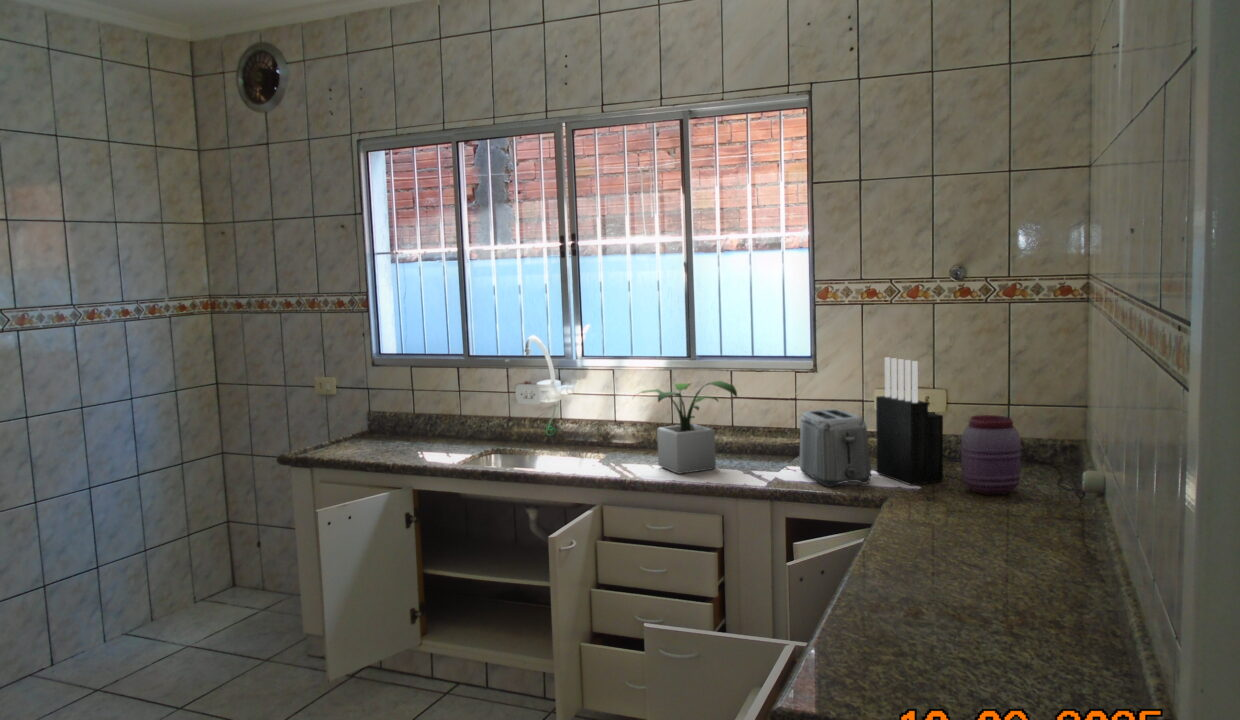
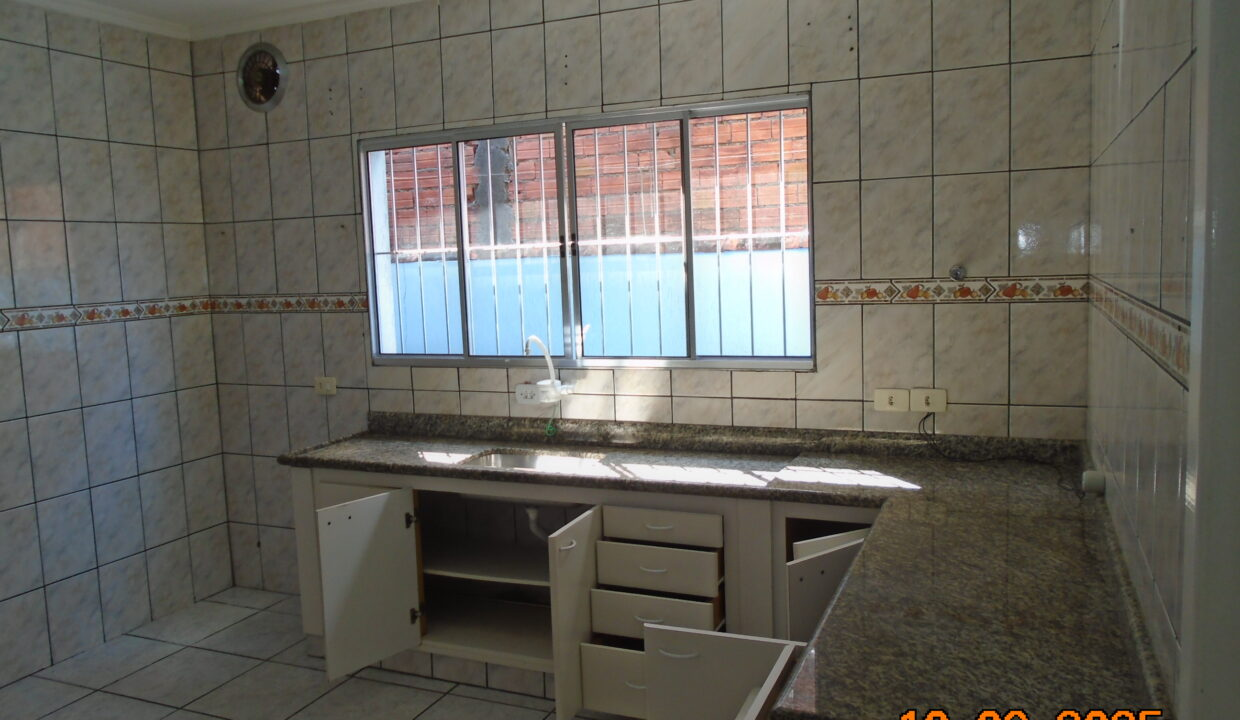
- jar [960,414,1022,496]
- toaster [798,408,872,488]
- potted plant [631,380,738,475]
- knife block [875,356,944,486]
